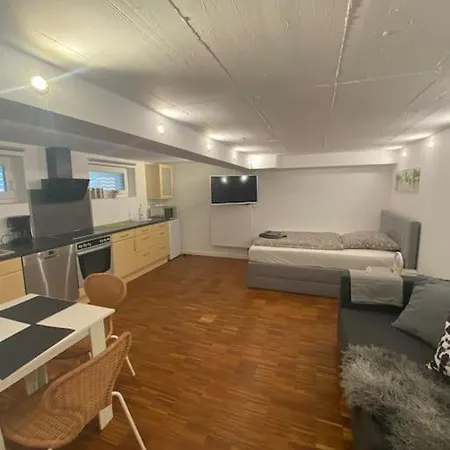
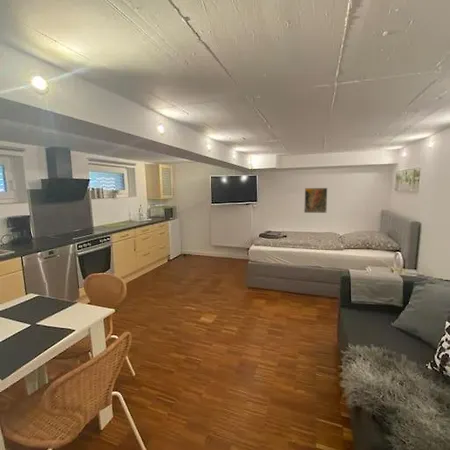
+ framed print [303,187,328,214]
